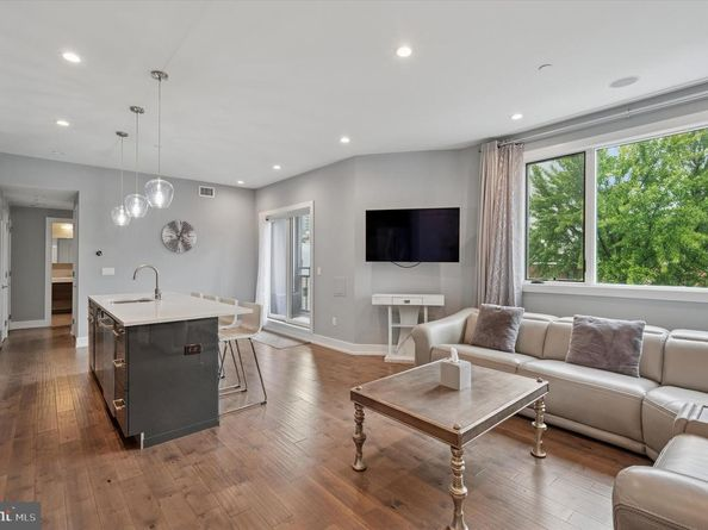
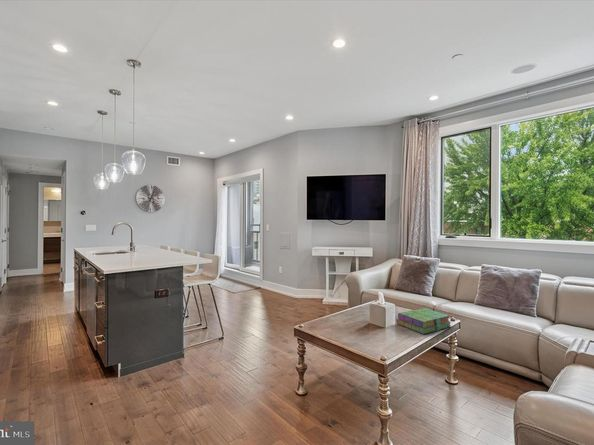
+ stack of books [396,307,452,335]
